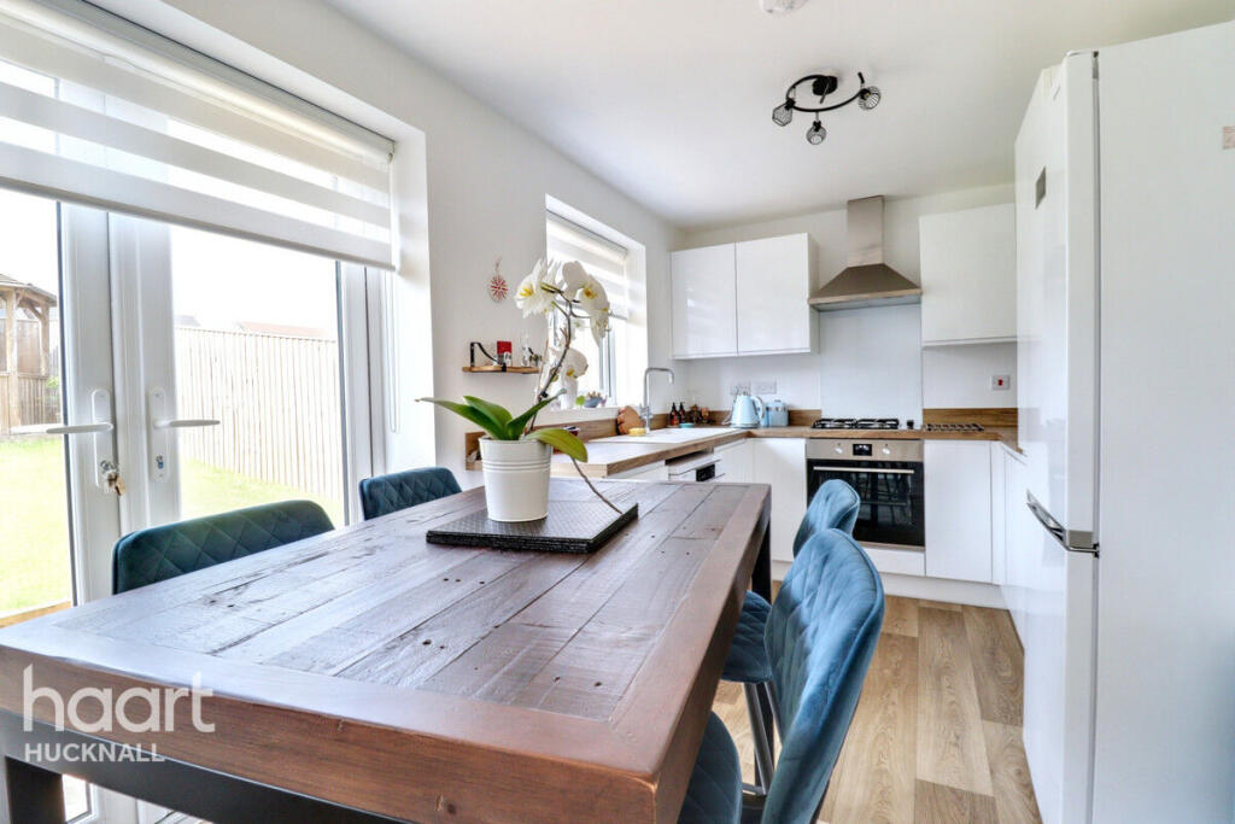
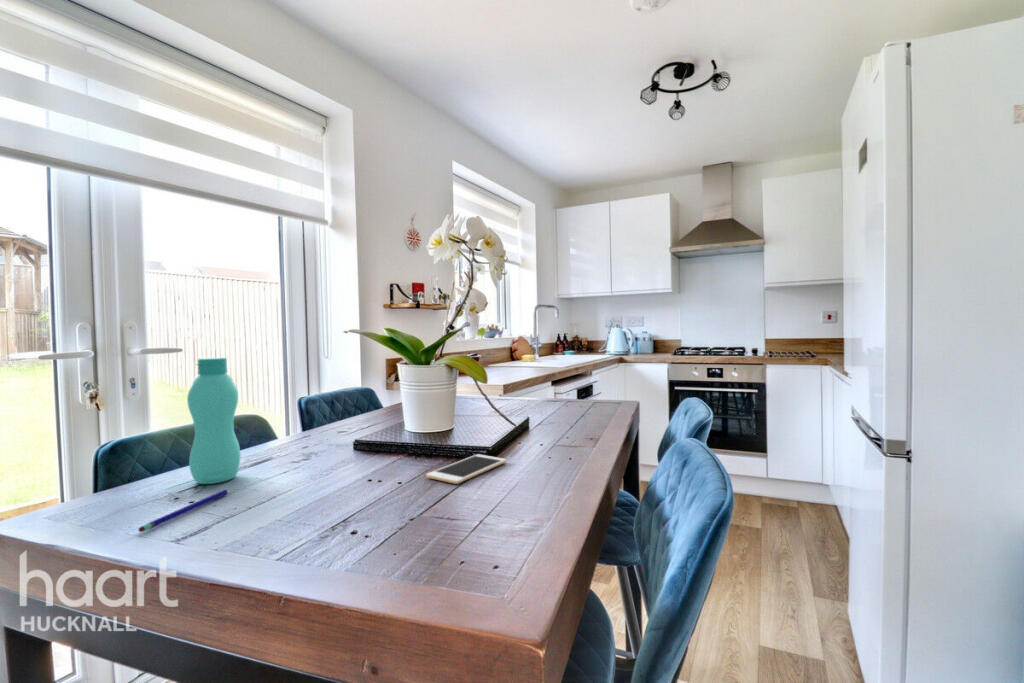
+ pen [137,489,229,533]
+ bottle [186,356,242,485]
+ cell phone [425,453,507,485]
